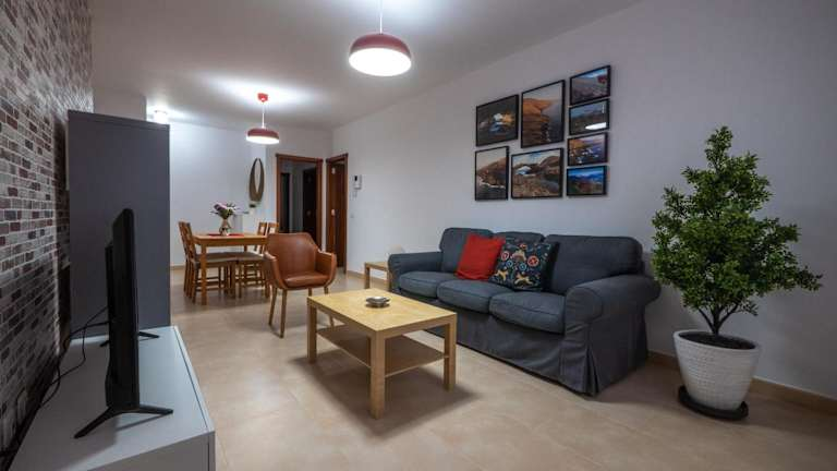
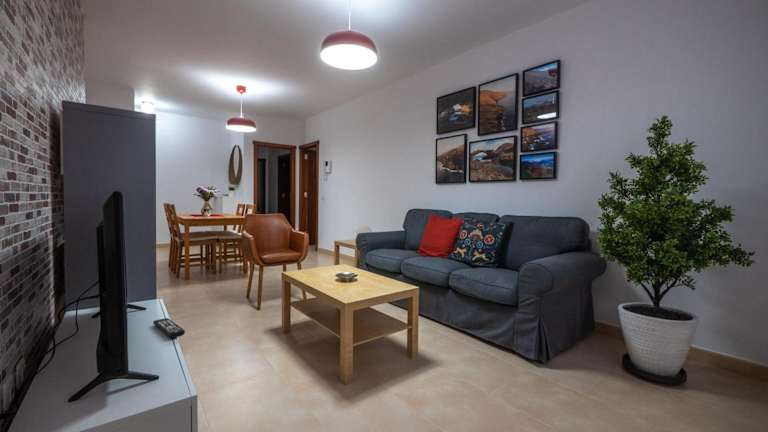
+ remote control [152,317,186,339]
